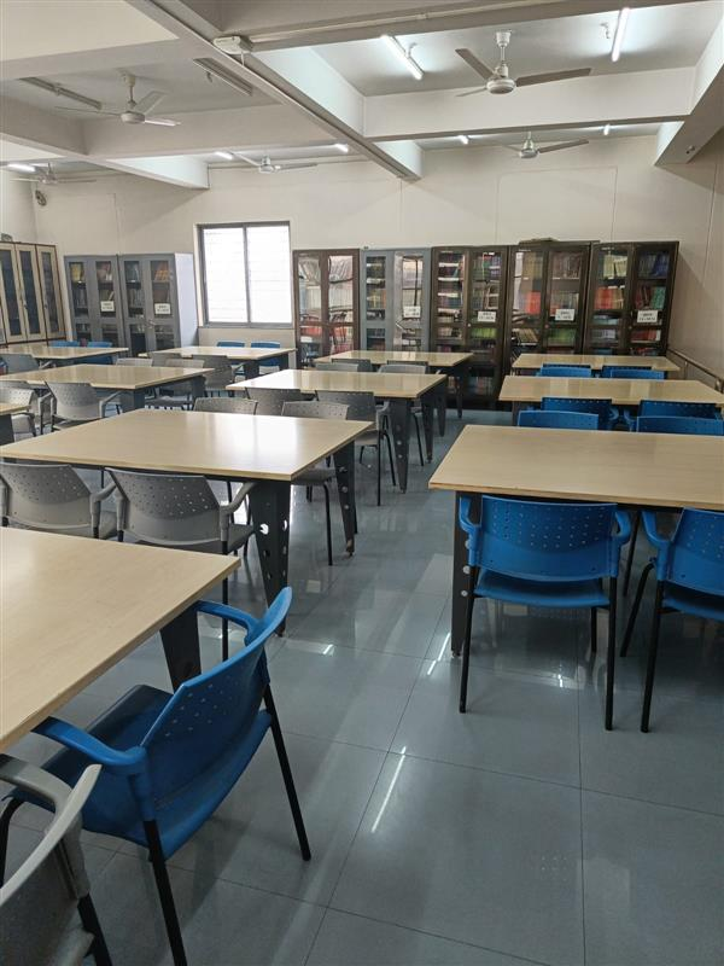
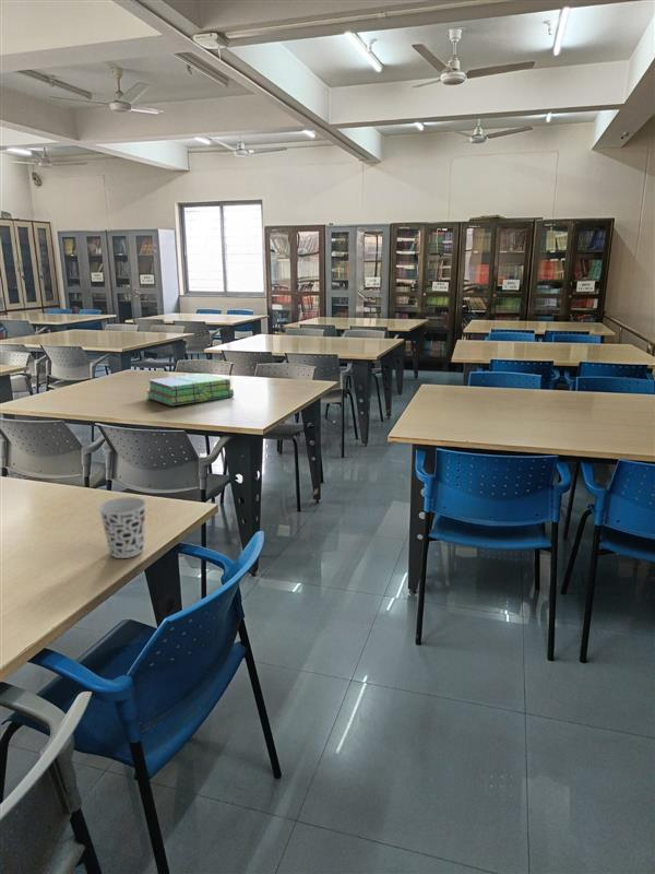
+ stack of books [145,373,235,406]
+ cup [97,496,147,559]
